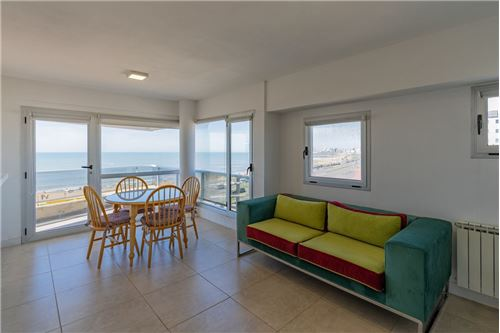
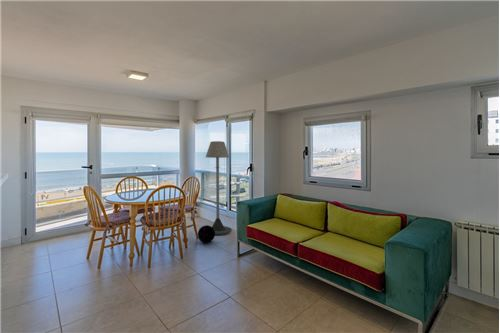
+ floor lamp [205,140,233,236]
+ ball [197,224,216,244]
